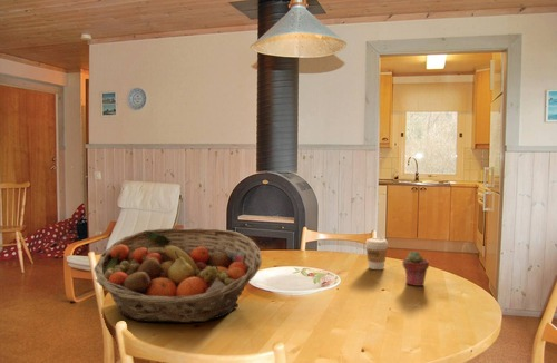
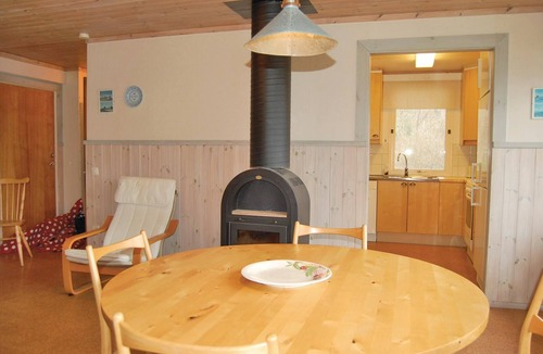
- fruit basket [92,227,263,324]
- coffee cup [364,237,389,271]
- potted succulent [401,251,430,287]
